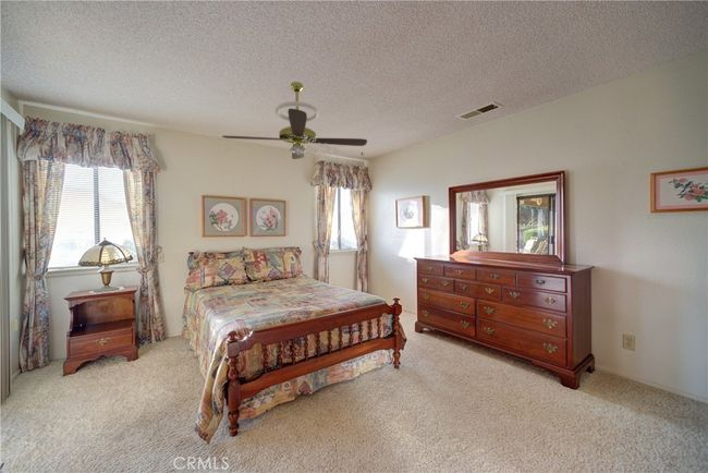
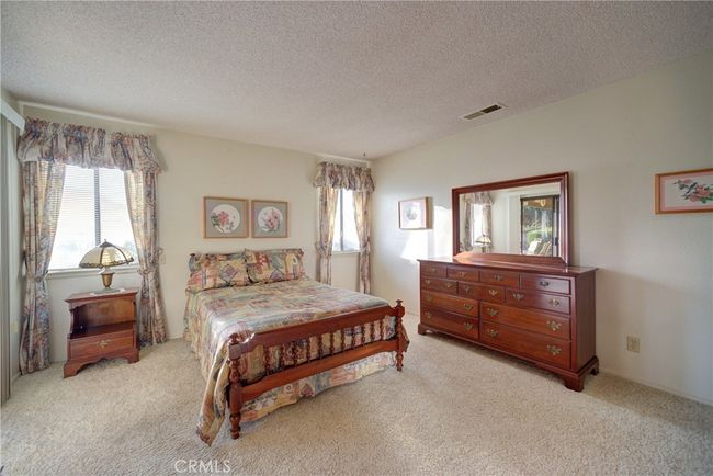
- ceiling fan [221,81,368,160]
